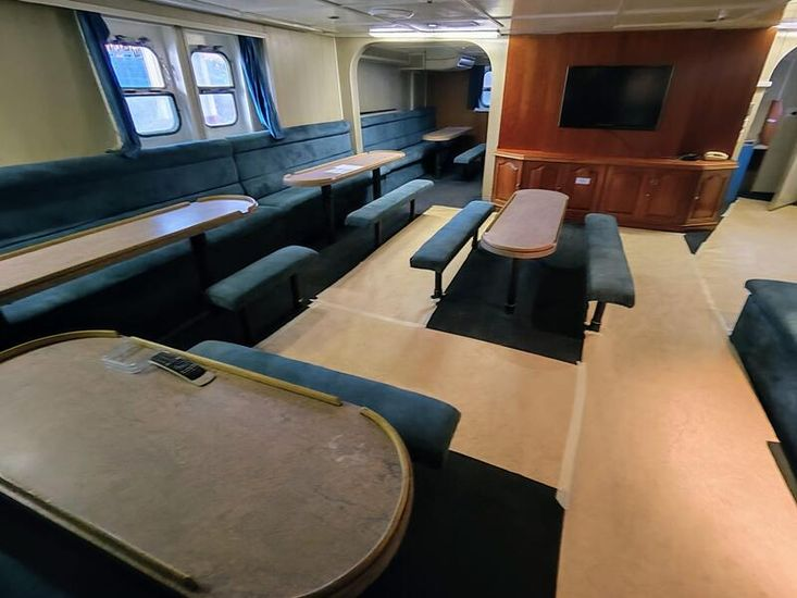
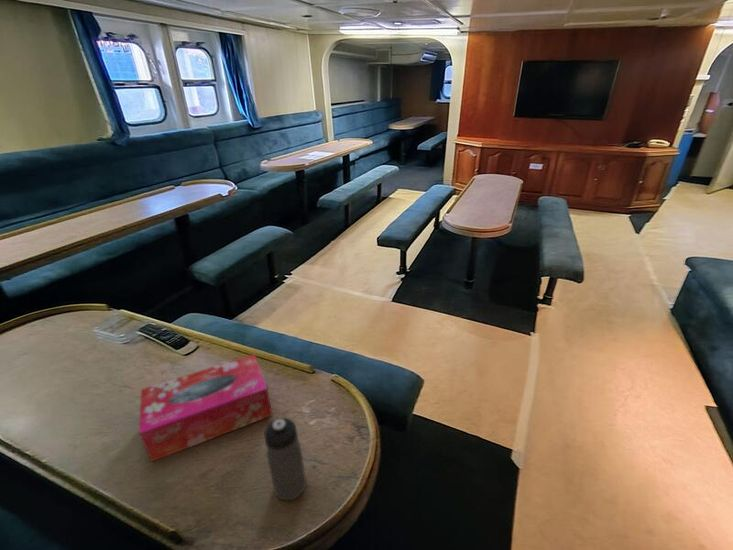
+ tissue box [138,353,273,463]
+ water bottle [263,417,307,501]
